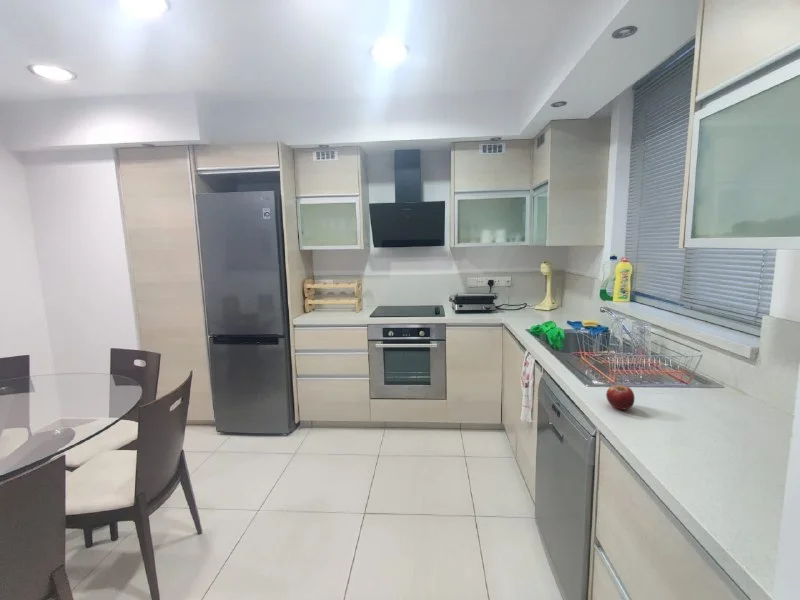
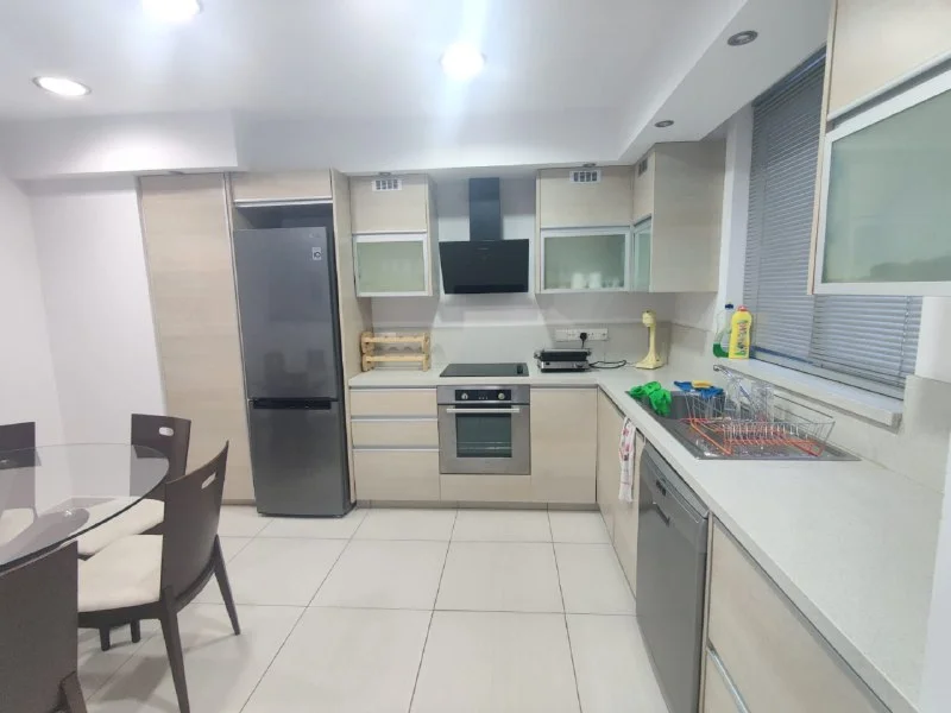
- fruit [605,384,636,410]
